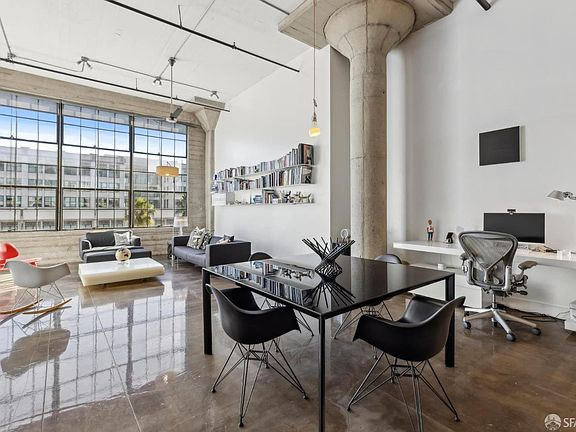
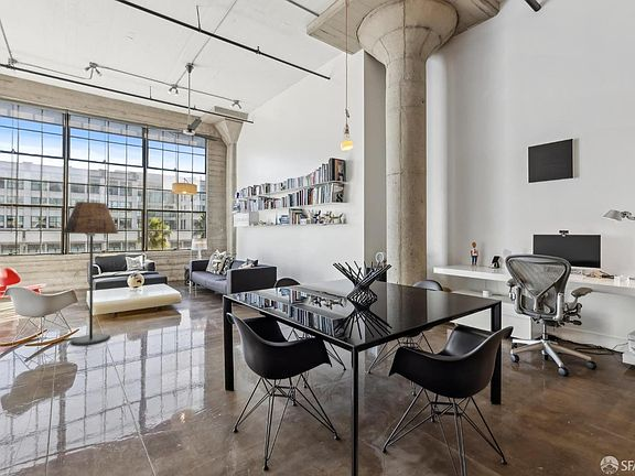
+ floor lamp [62,201,119,346]
